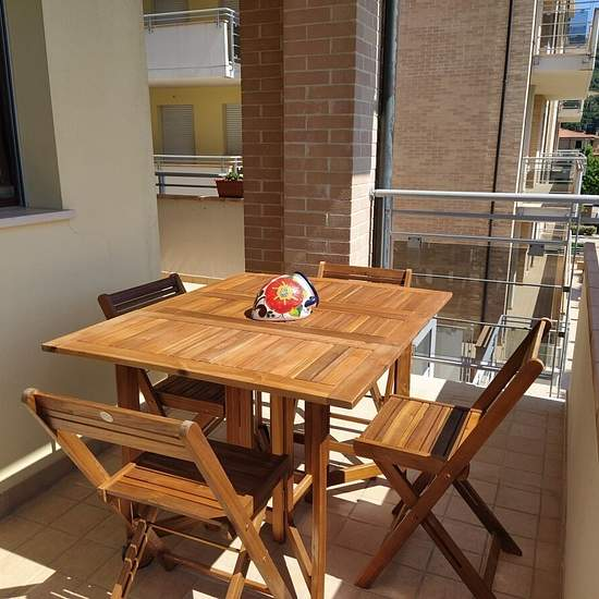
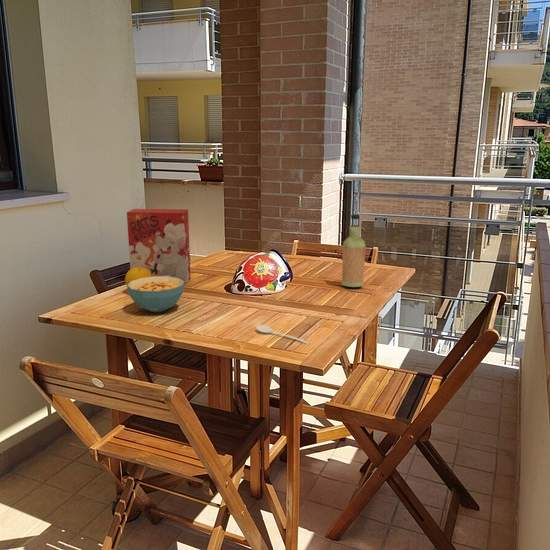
+ cereal bowl [126,276,185,313]
+ bottle [341,213,366,288]
+ cereal box [126,208,192,285]
+ stirrer [255,324,311,345]
+ fruit [124,267,152,286]
